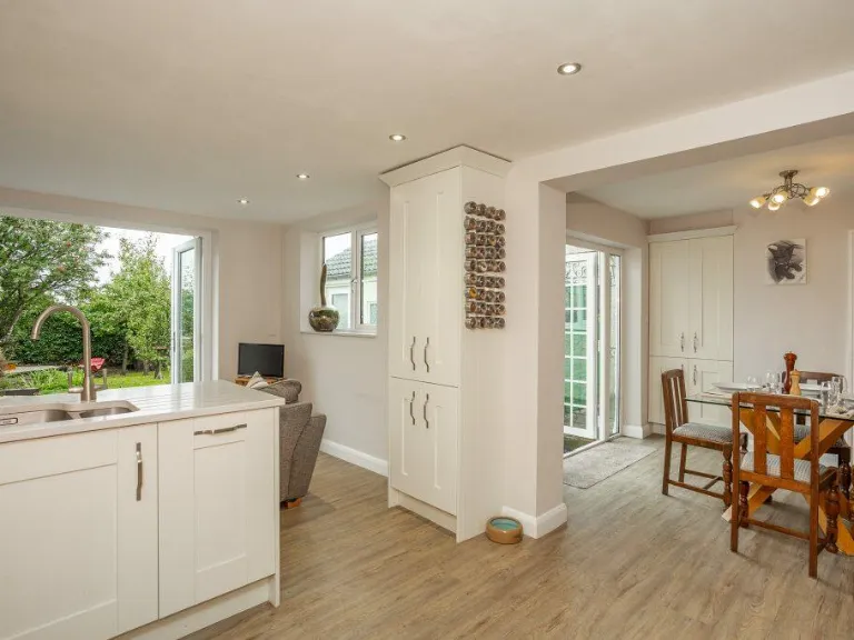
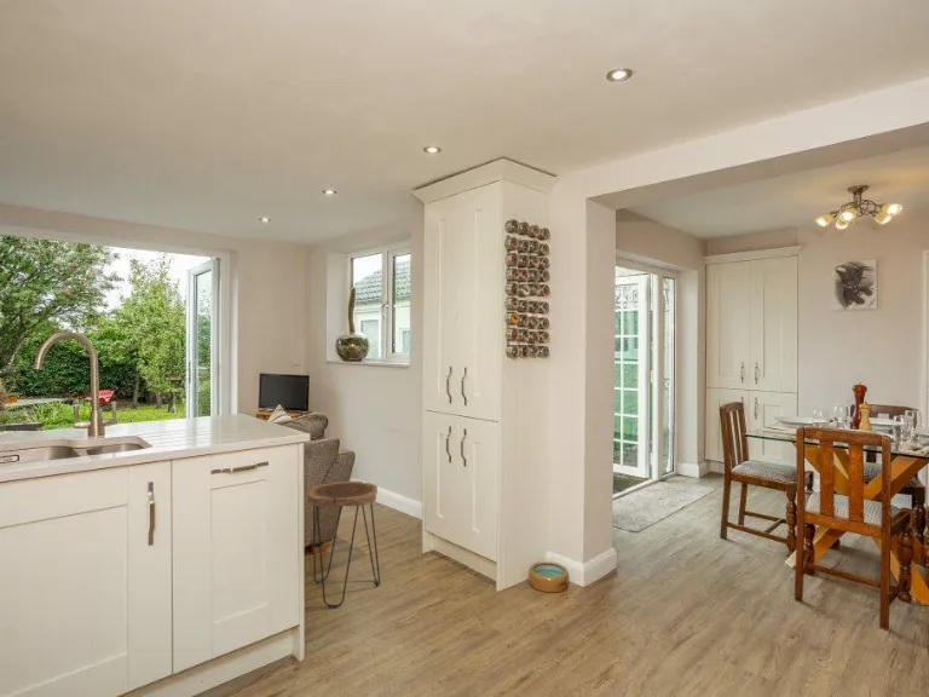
+ side table [307,480,381,607]
